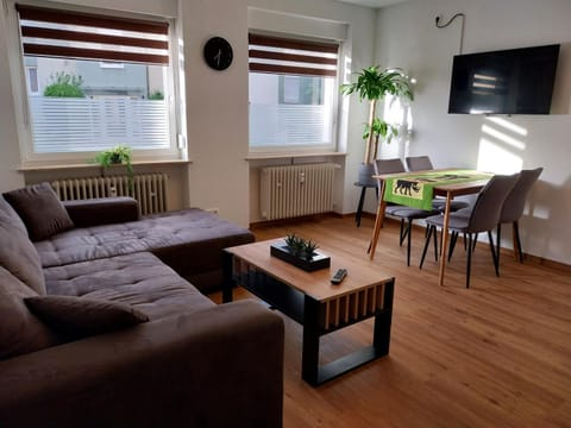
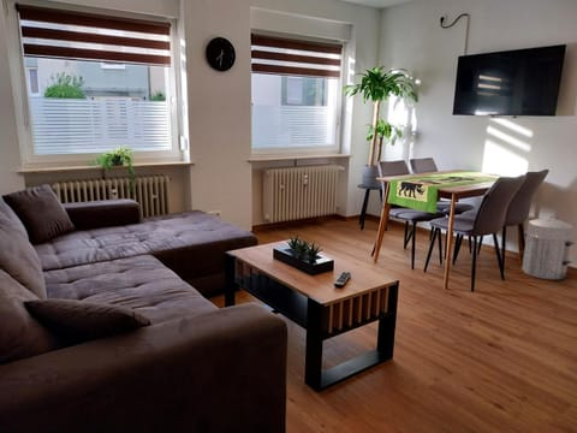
+ waste bin [521,215,576,281]
